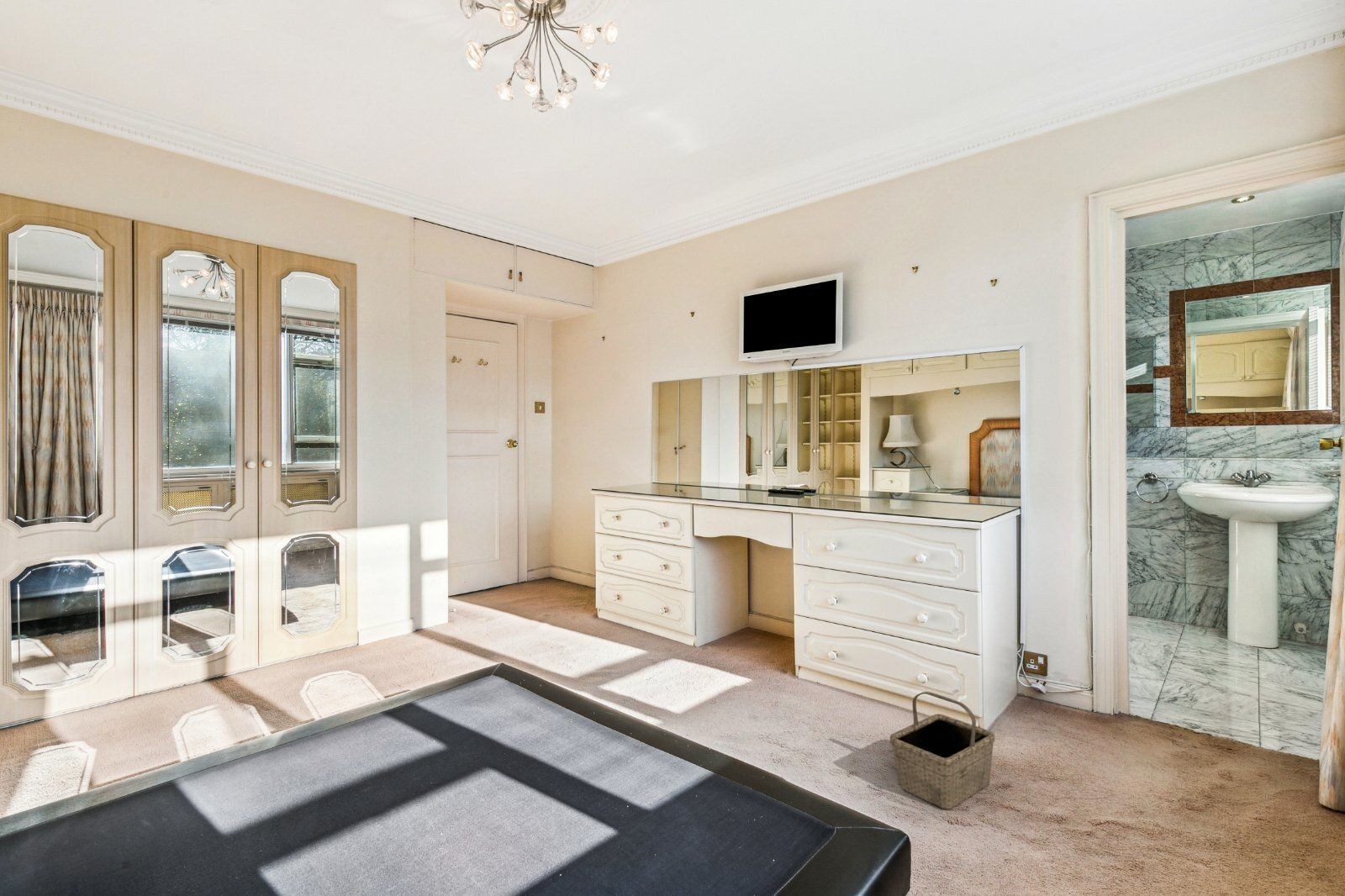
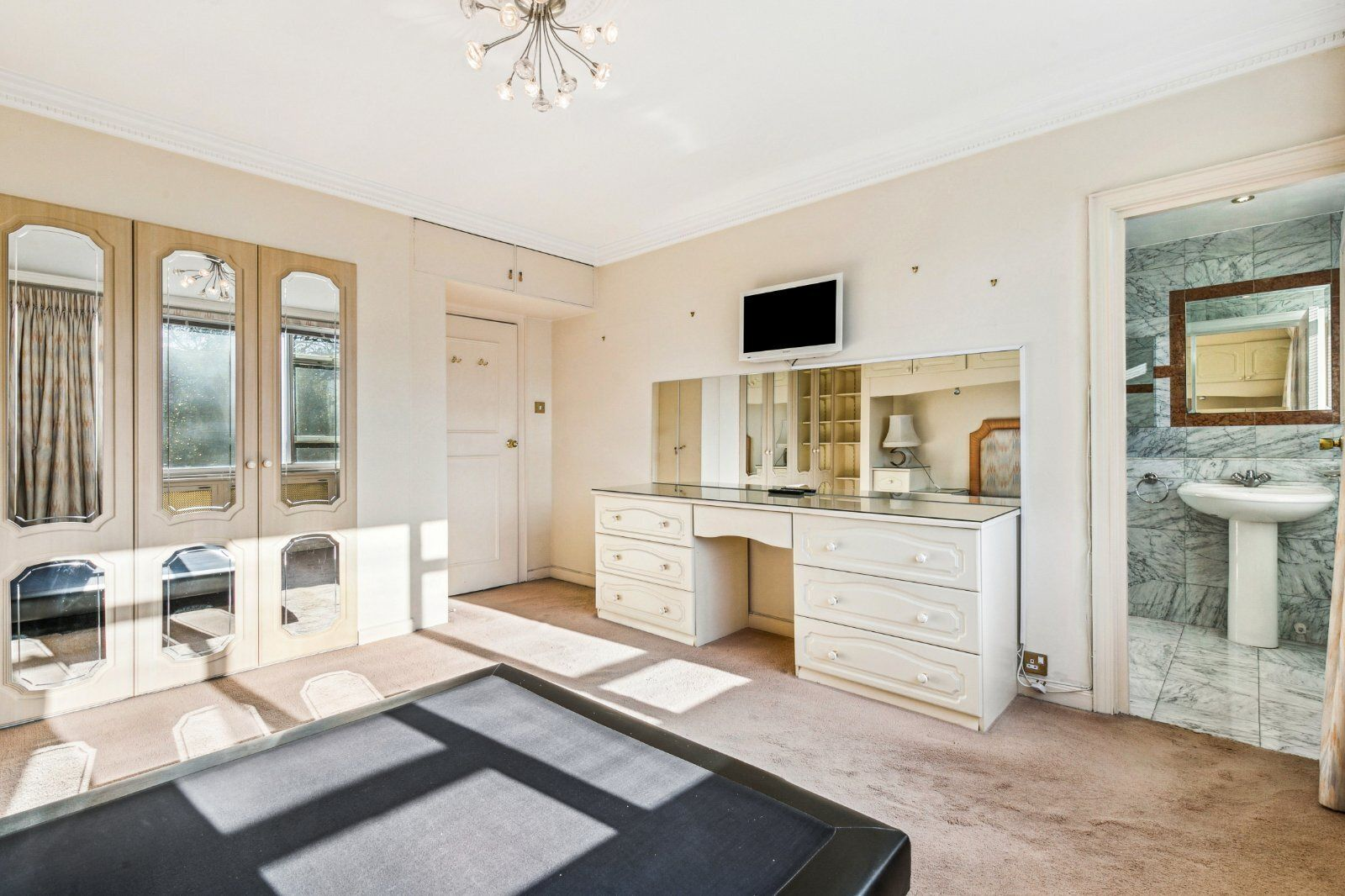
- basket [889,691,996,809]
